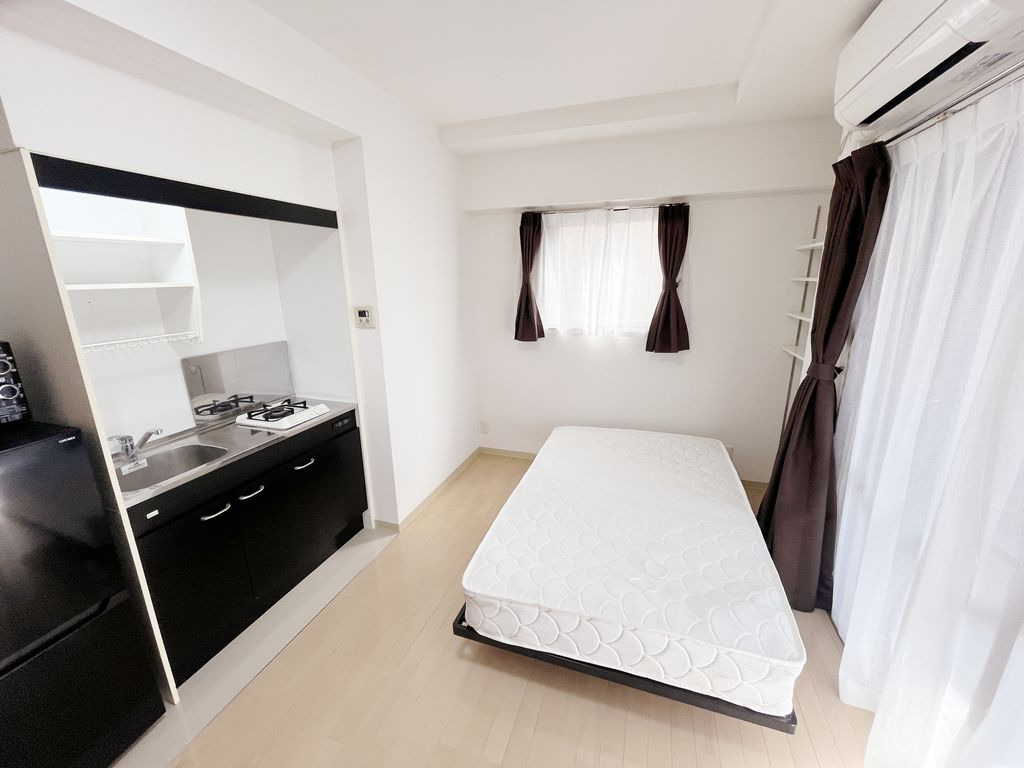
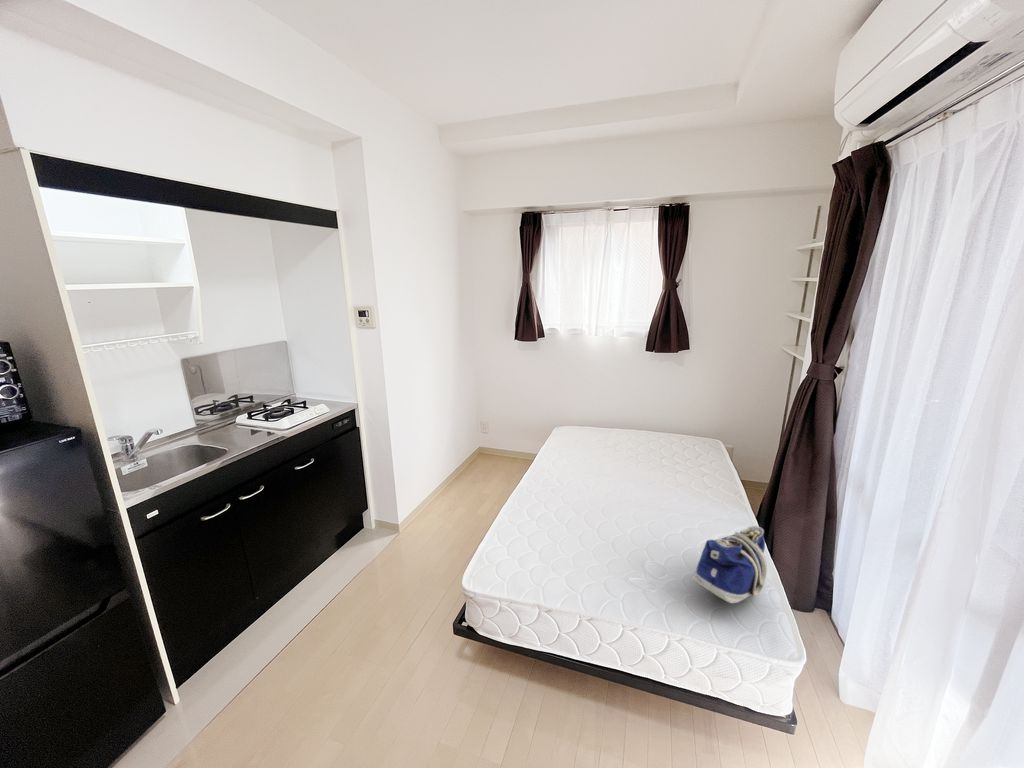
+ tote bag [692,525,768,604]
